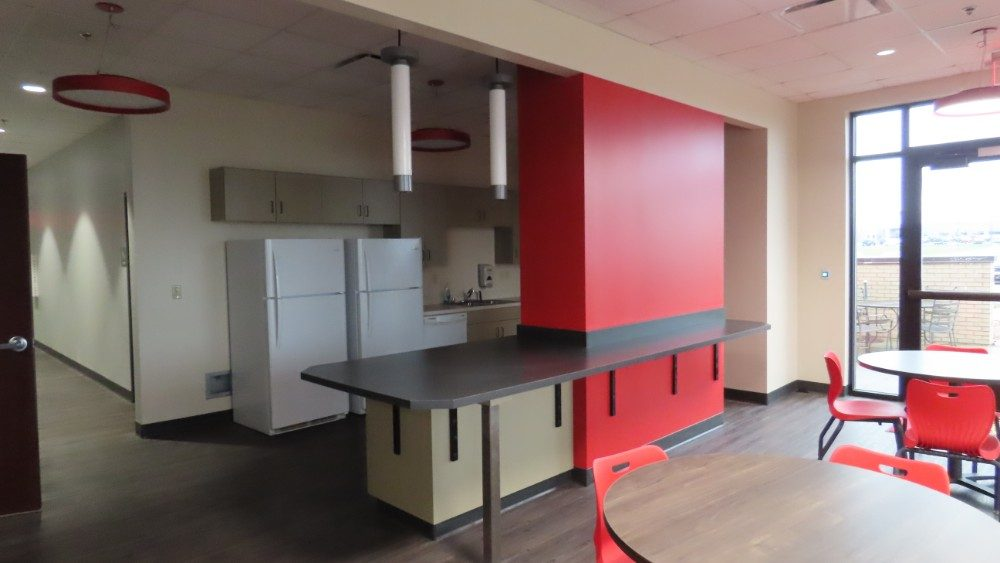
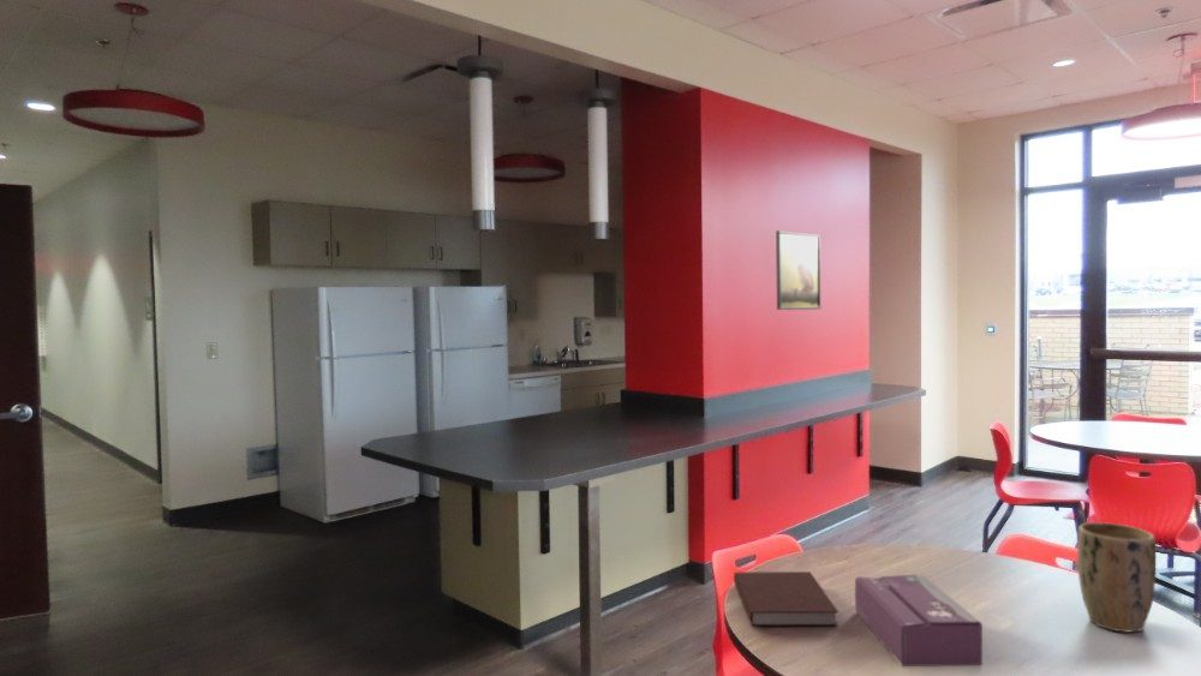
+ notebook [733,570,839,627]
+ plant pot [1076,521,1157,633]
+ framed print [775,229,821,311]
+ tissue box [854,573,984,668]
